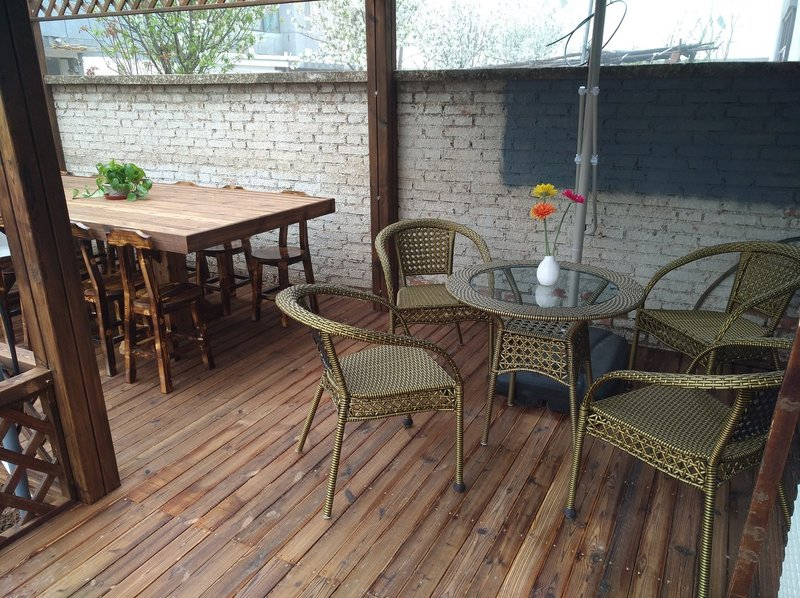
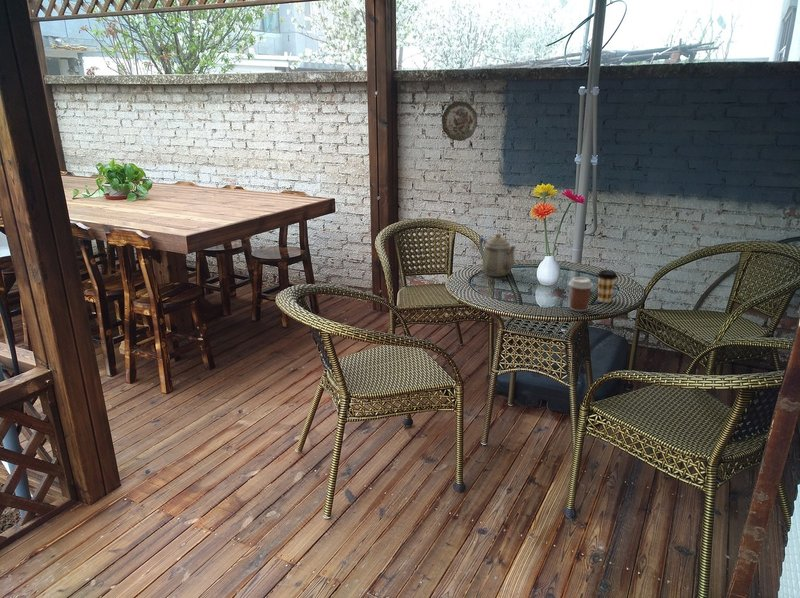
+ teapot [478,232,517,278]
+ coffee cup [567,276,594,313]
+ coffee cup [596,269,618,304]
+ decorative plate [441,100,478,142]
